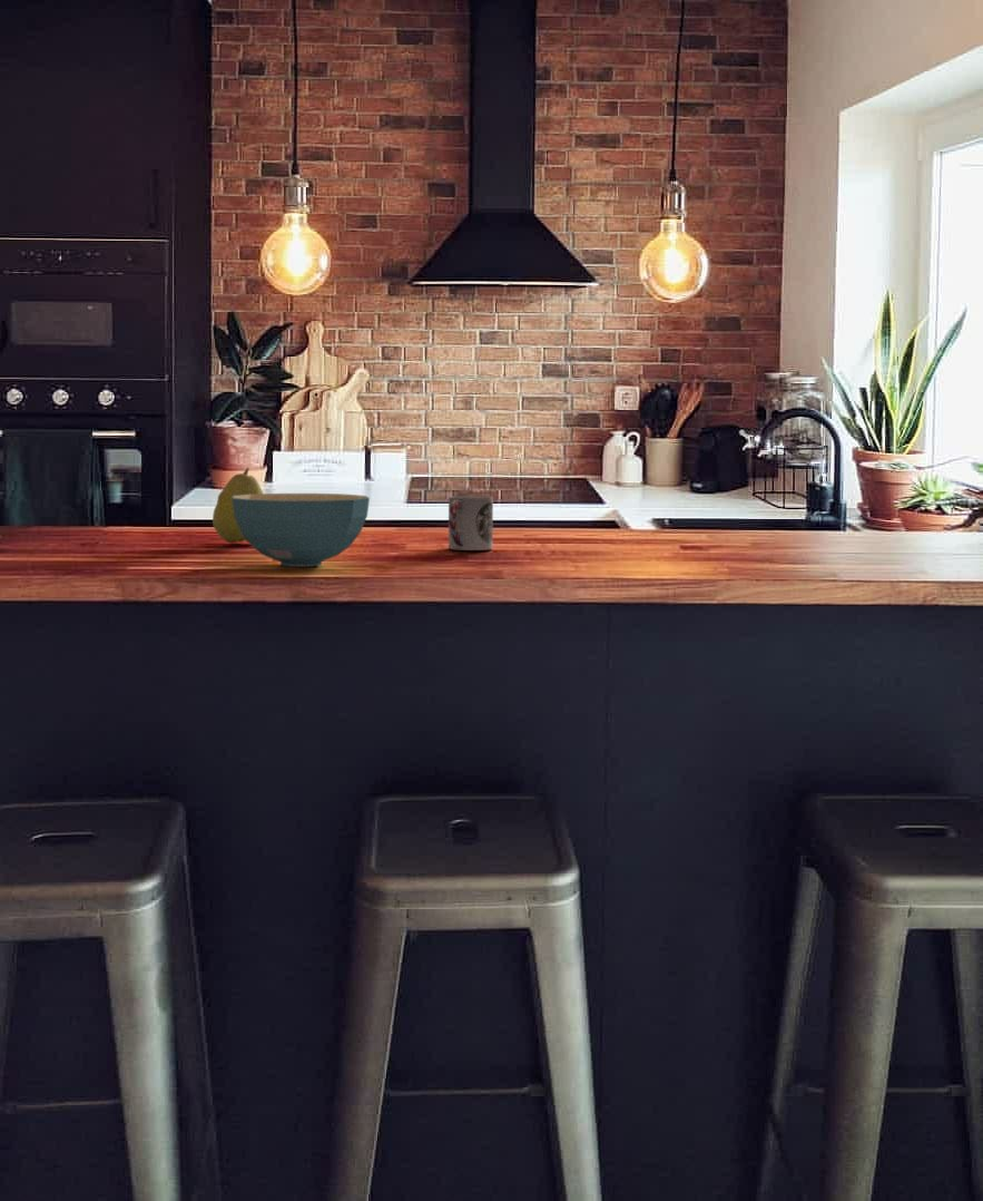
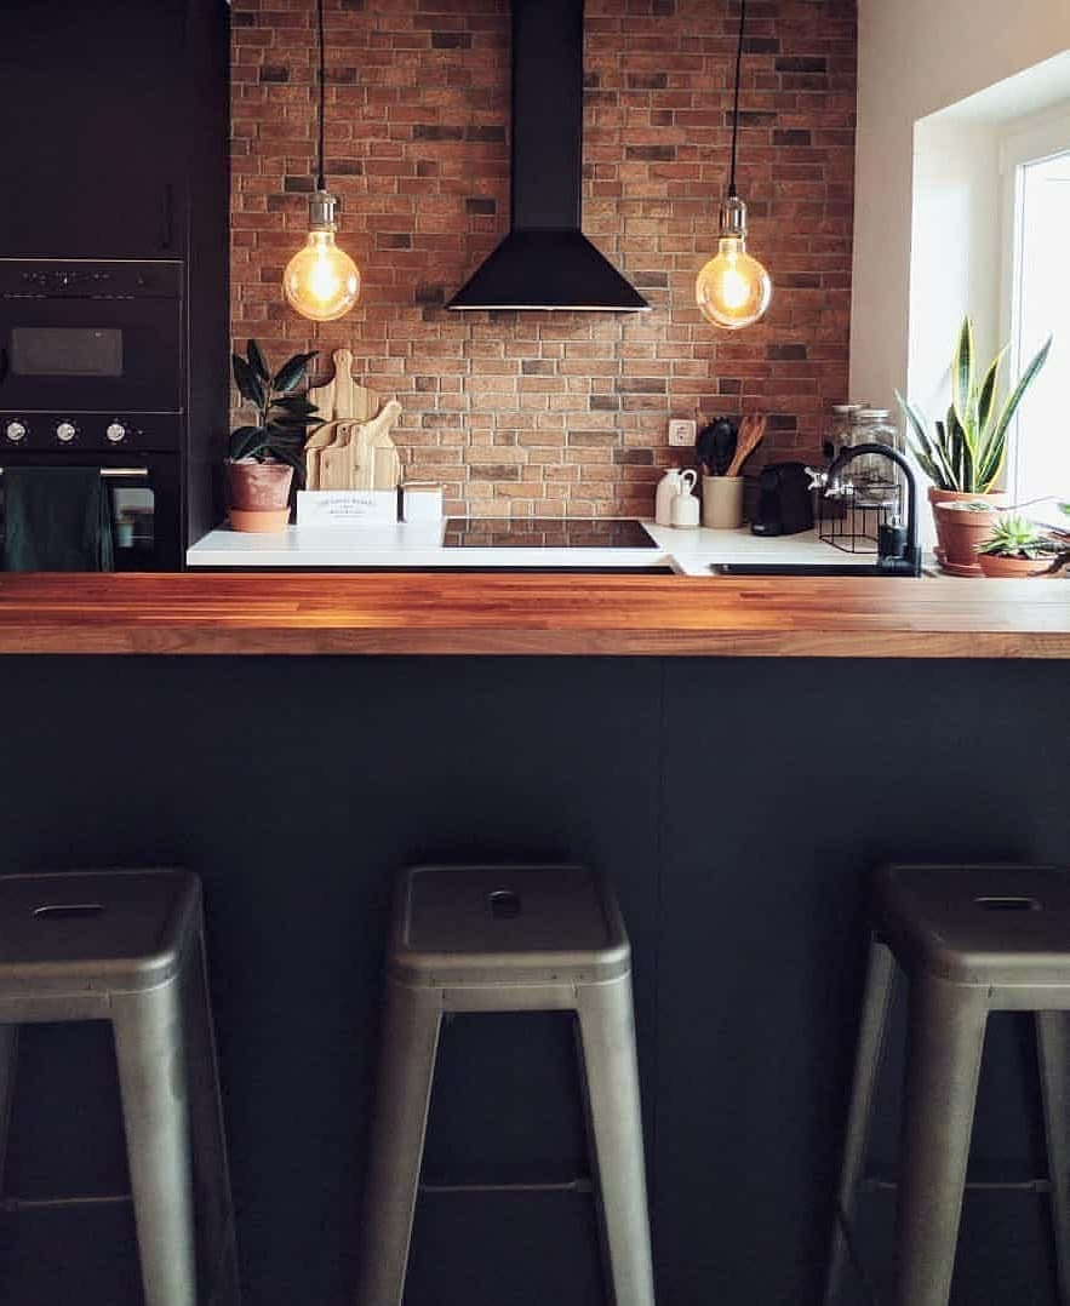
- cereal bowl [232,492,371,568]
- fruit [212,466,264,544]
- cup [448,495,494,551]
